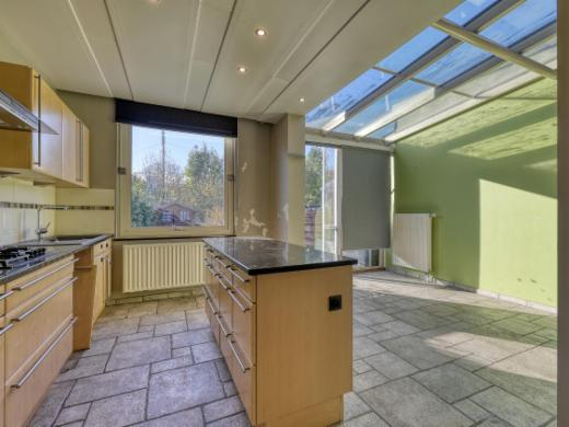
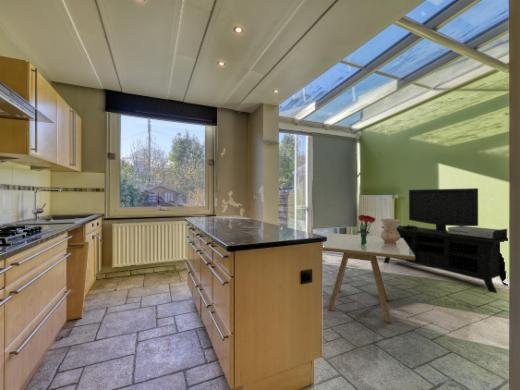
+ media console [381,187,509,294]
+ ceramic jug [379,218,401,244]
+ bouquet [356,214,377,245]
+ dining table [322,232,415,324]
